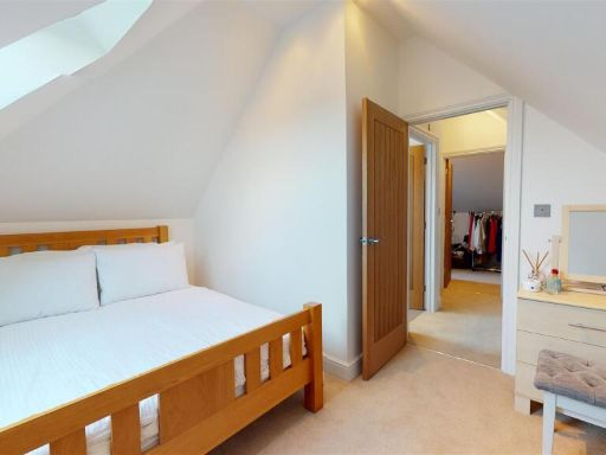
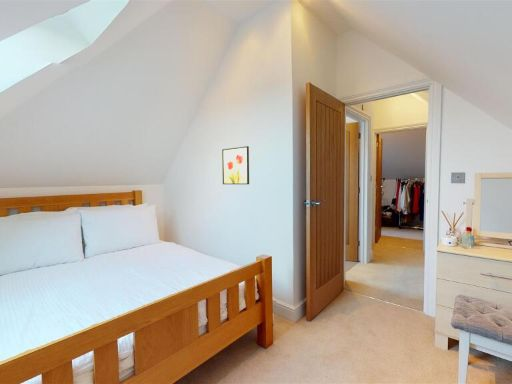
+ wall art [221,145,250,185]
